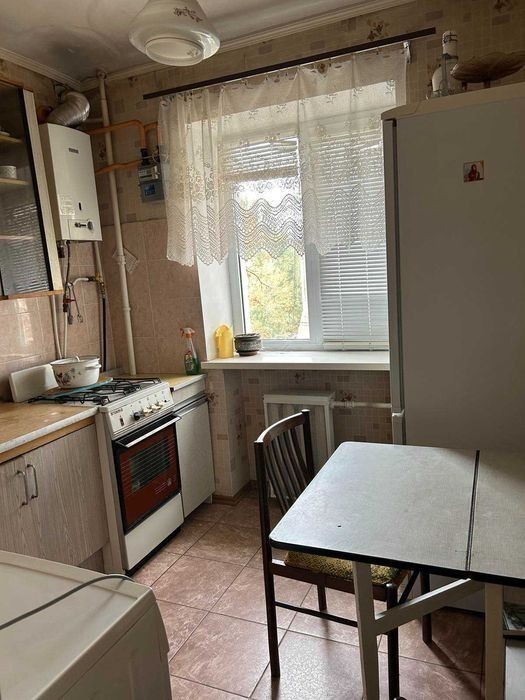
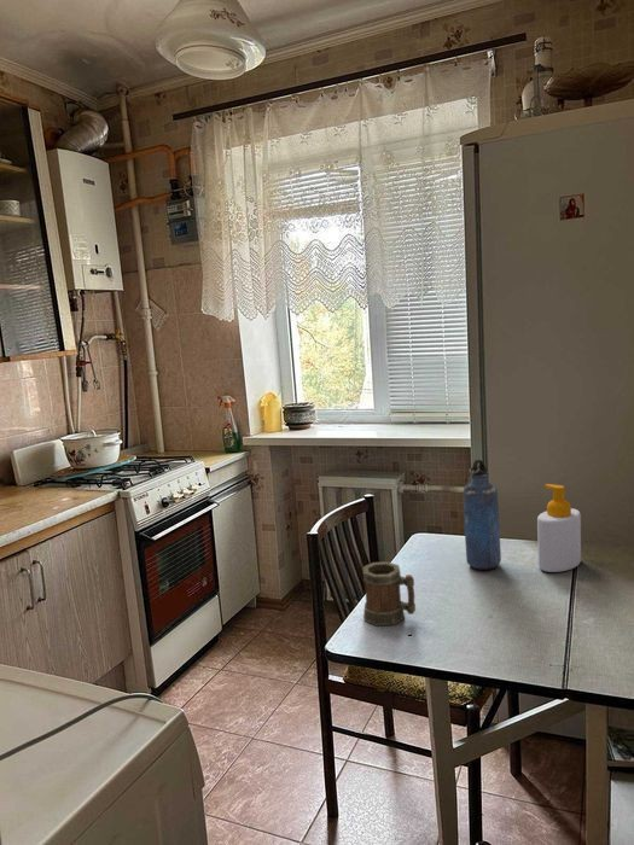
+ soap bottle [536,483,582,573]
+ mug [362,560,417,627]
+ water bottle [461,459,502,571]
